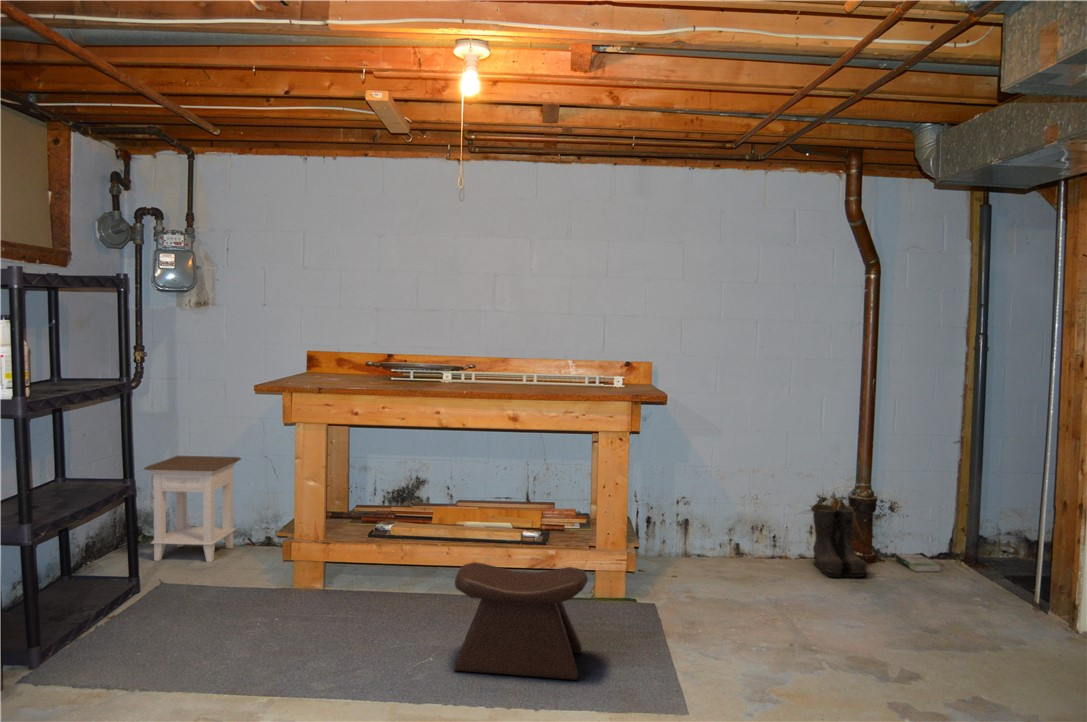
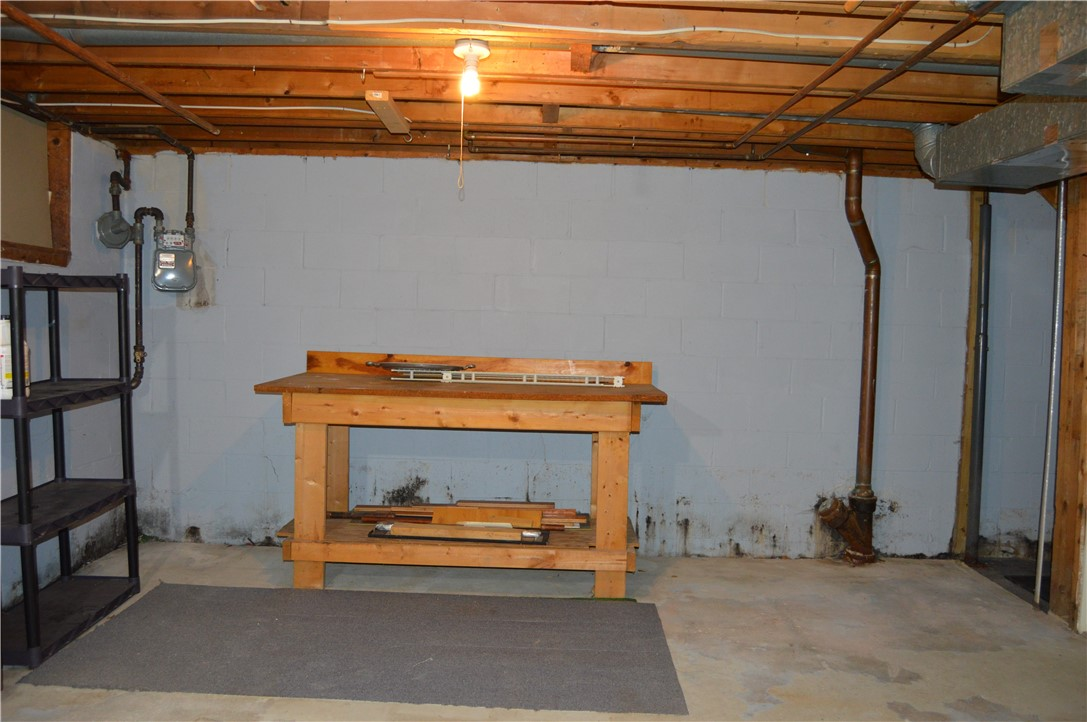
- nightstand [143,455,242,563]
- box [894,553,941,573]
- boots [810,503,872,578]
- stool [453,561,589,681]
